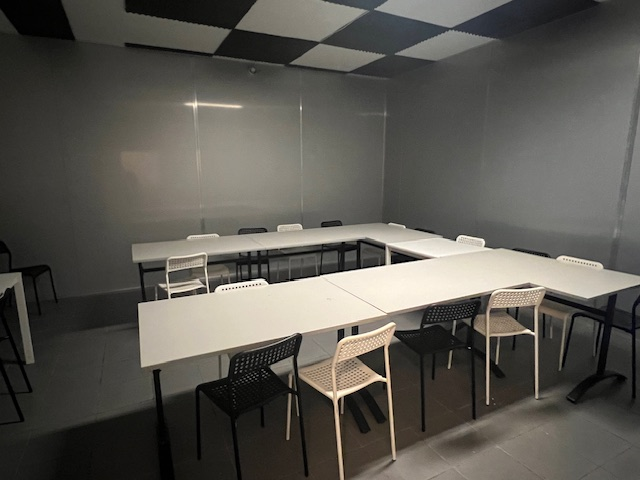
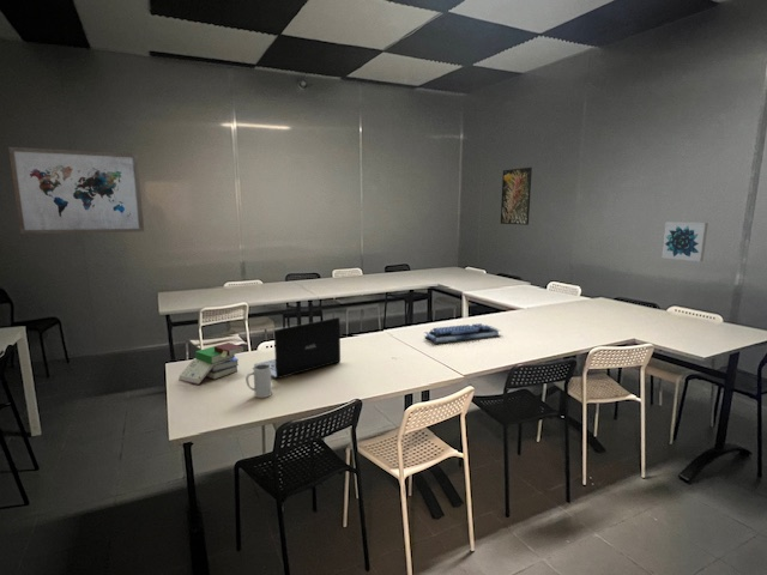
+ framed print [500,167,533,226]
+ laptop [253,316,342,380]
+ mug [244,364,273,399]
+ book [177,341,244,386]
+ wall art [7,146,145,235]
+ computer keyboard [423,322,501,344]
+ wall art [660,220,709,262]
